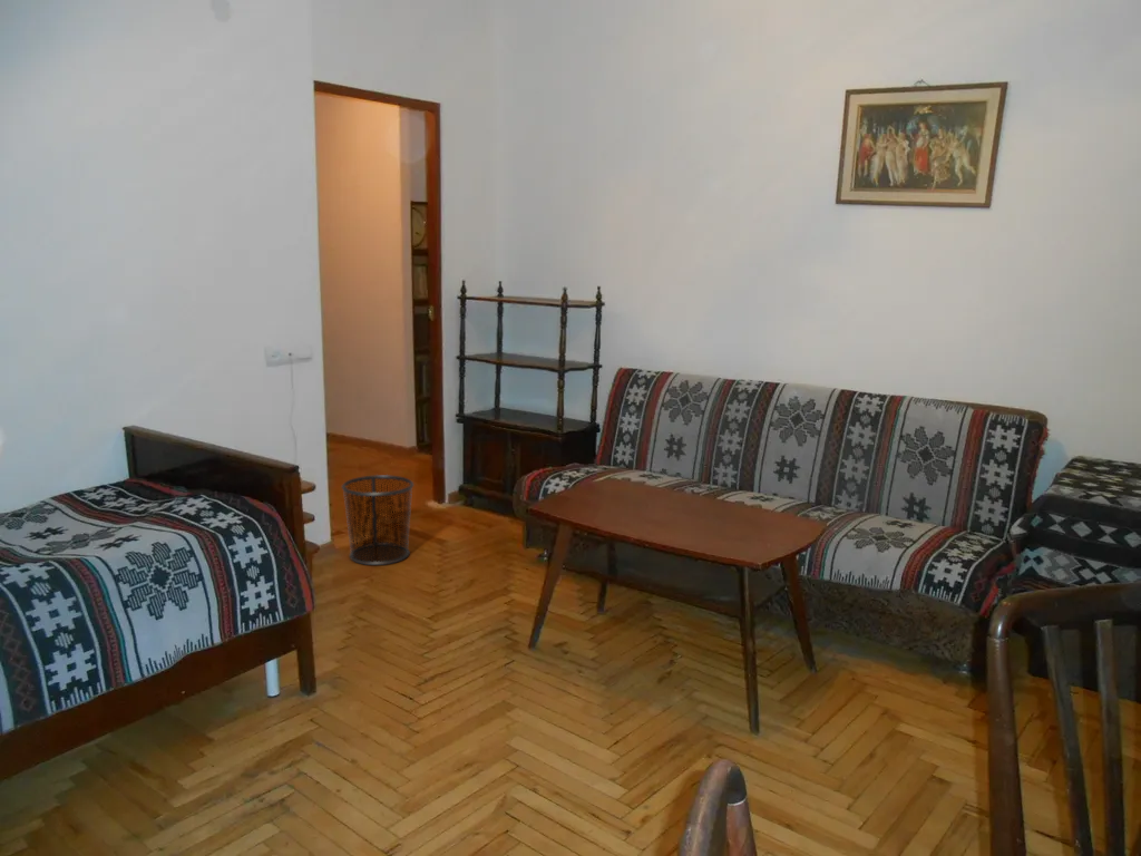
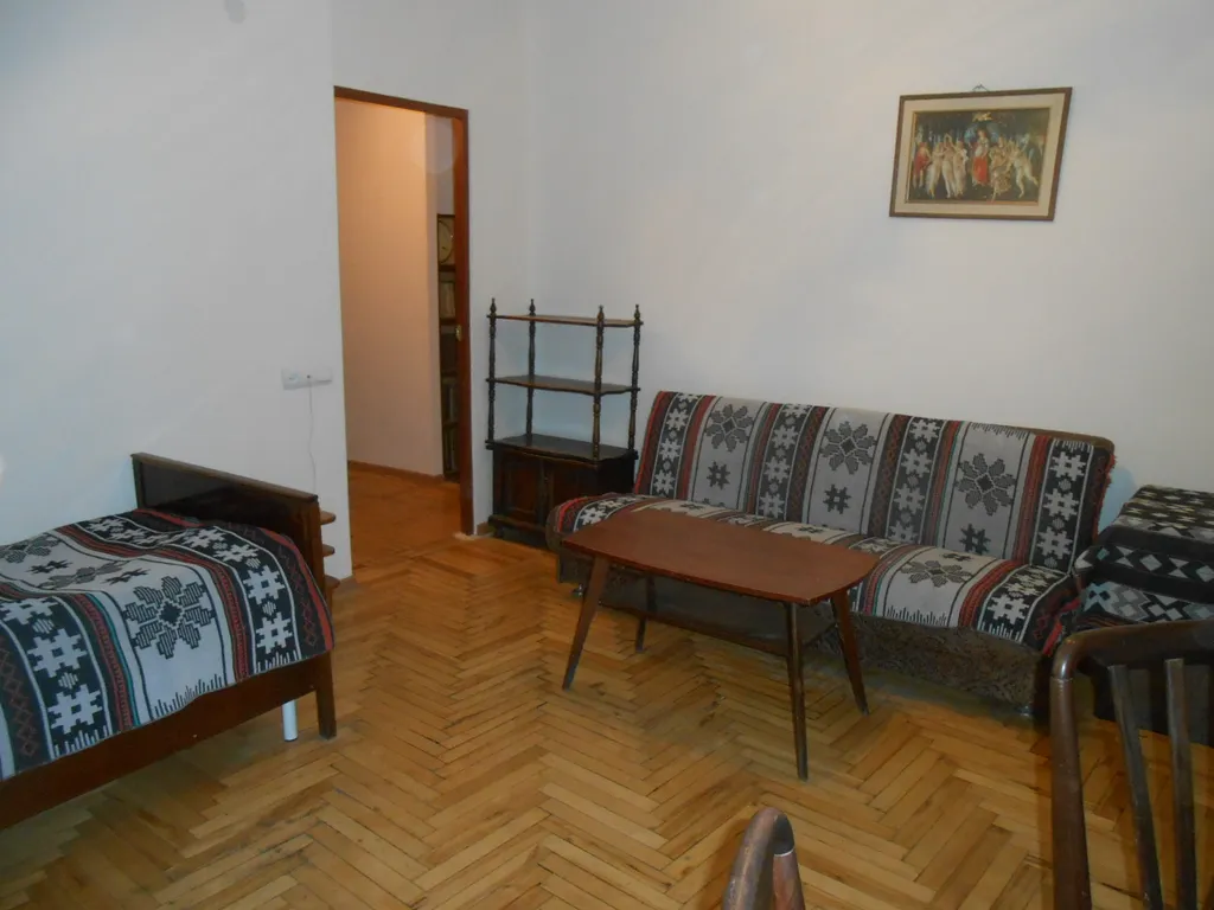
- waste bin [341,474,415,566]
